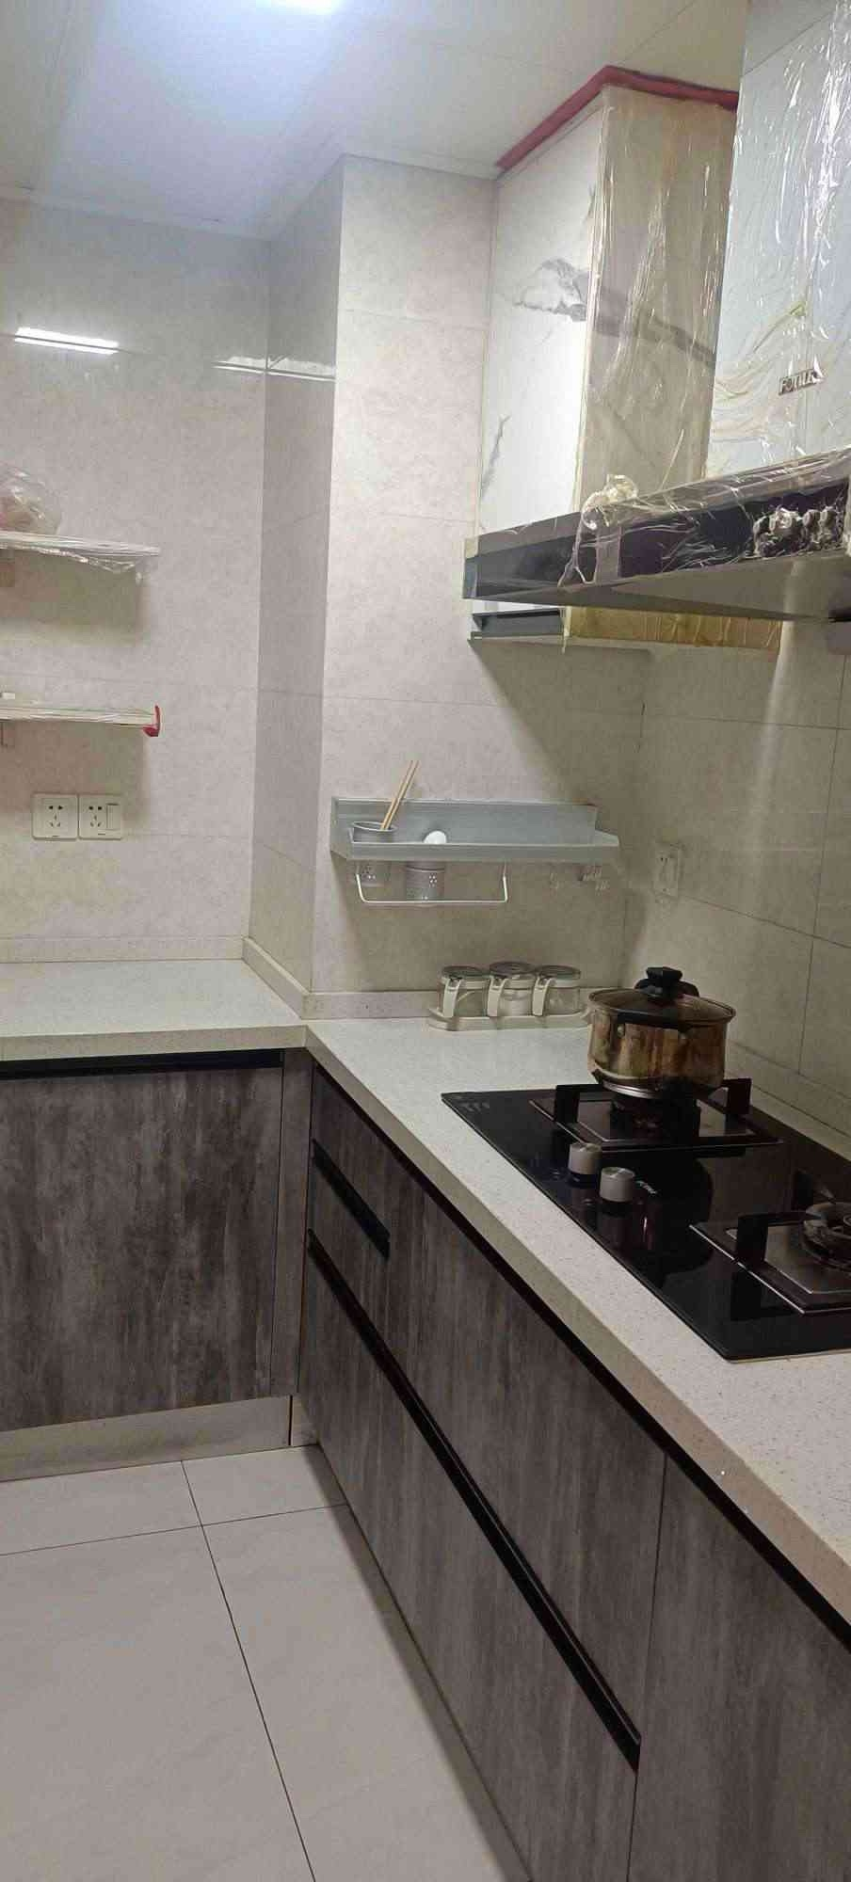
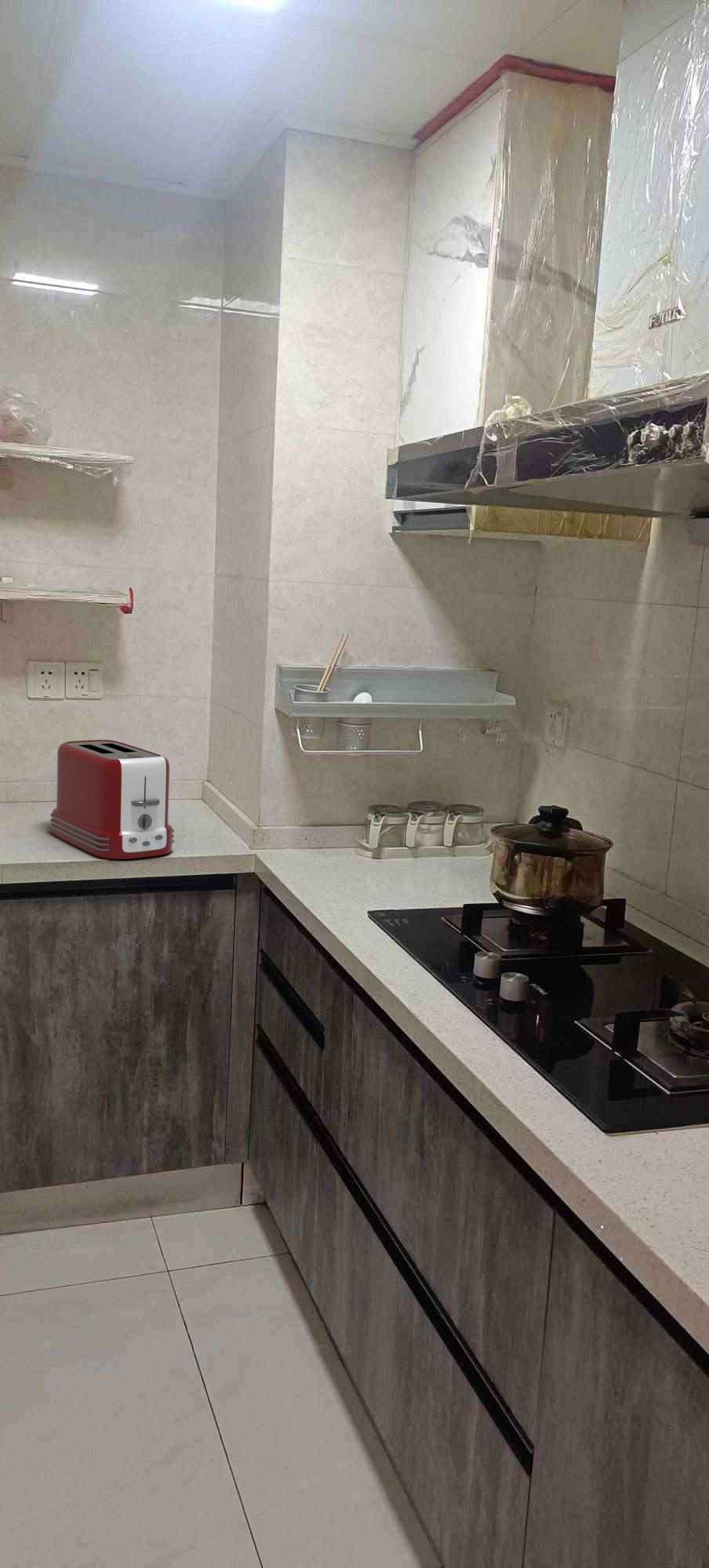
+ toaster [49,739,175,860]
